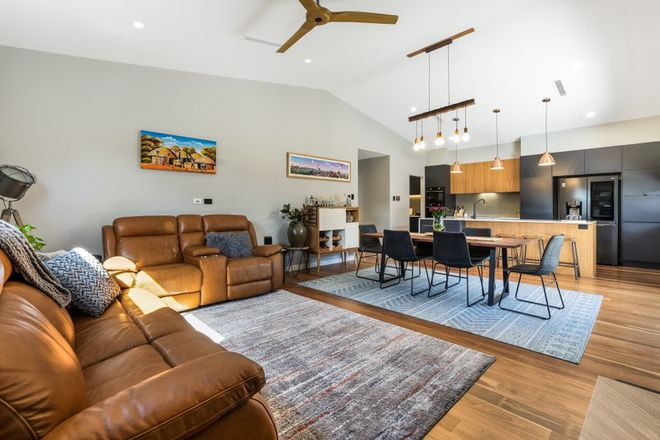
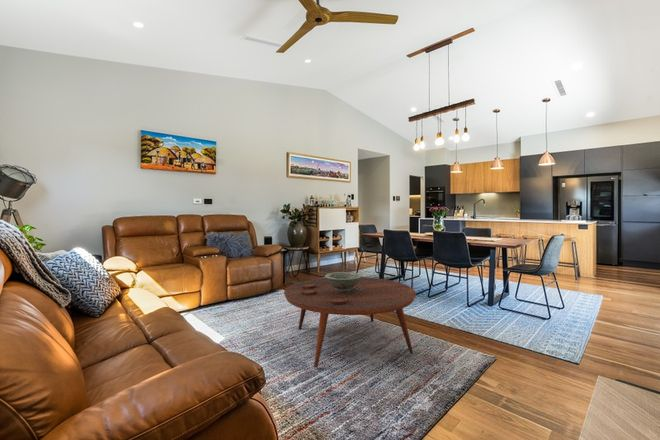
+ coffee table [283,276,417,369]
+ decorative bowl [324,271,363,291]
